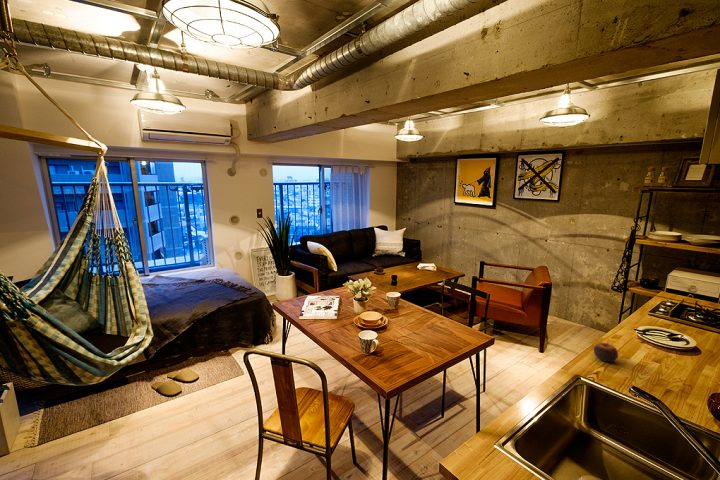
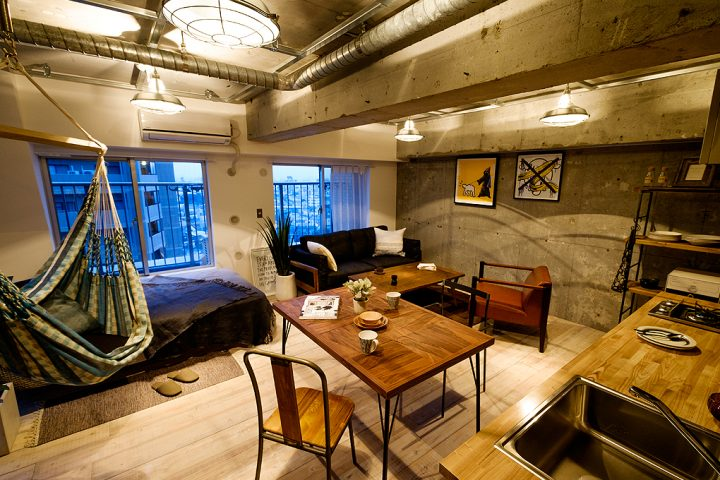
- apple [593,342,619,363]
